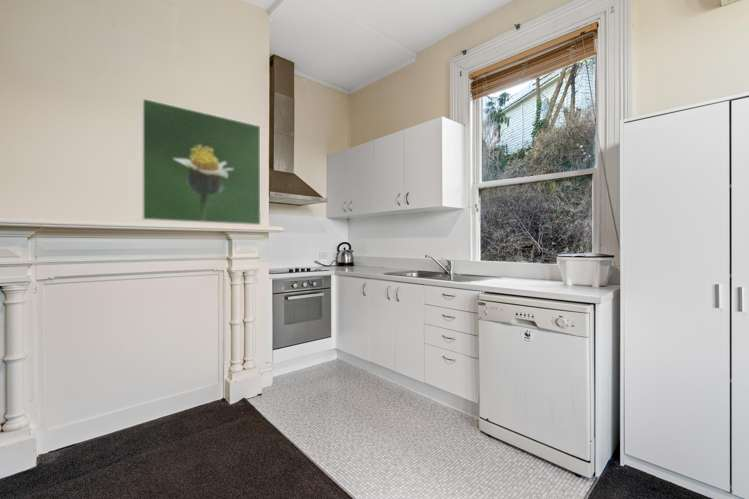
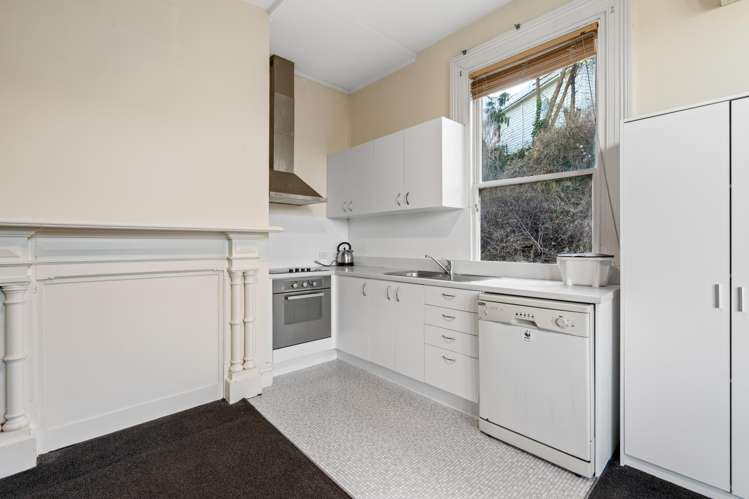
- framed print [141,97,262,226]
